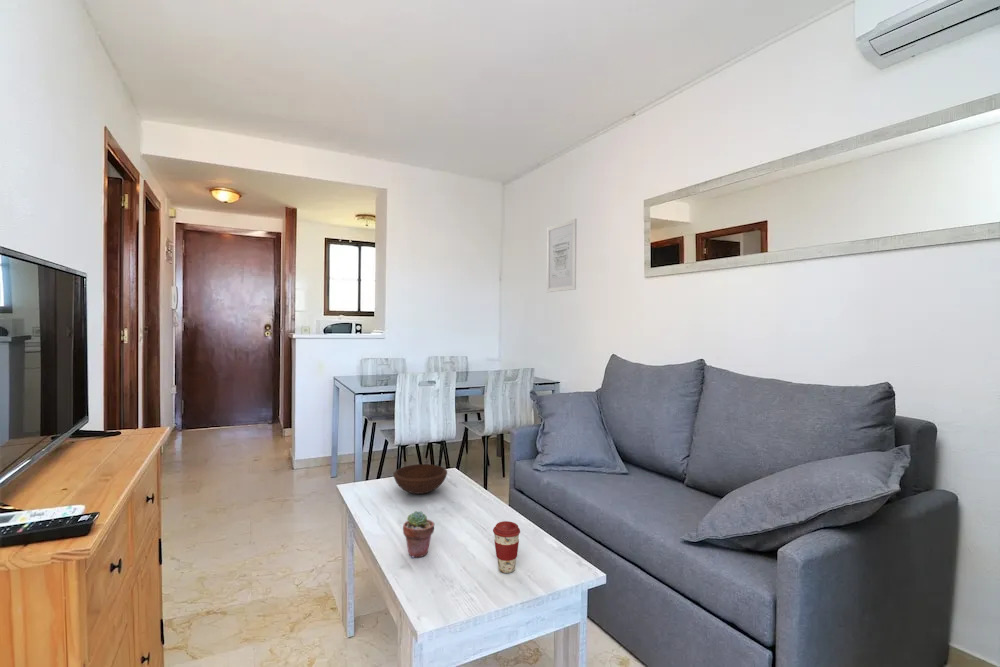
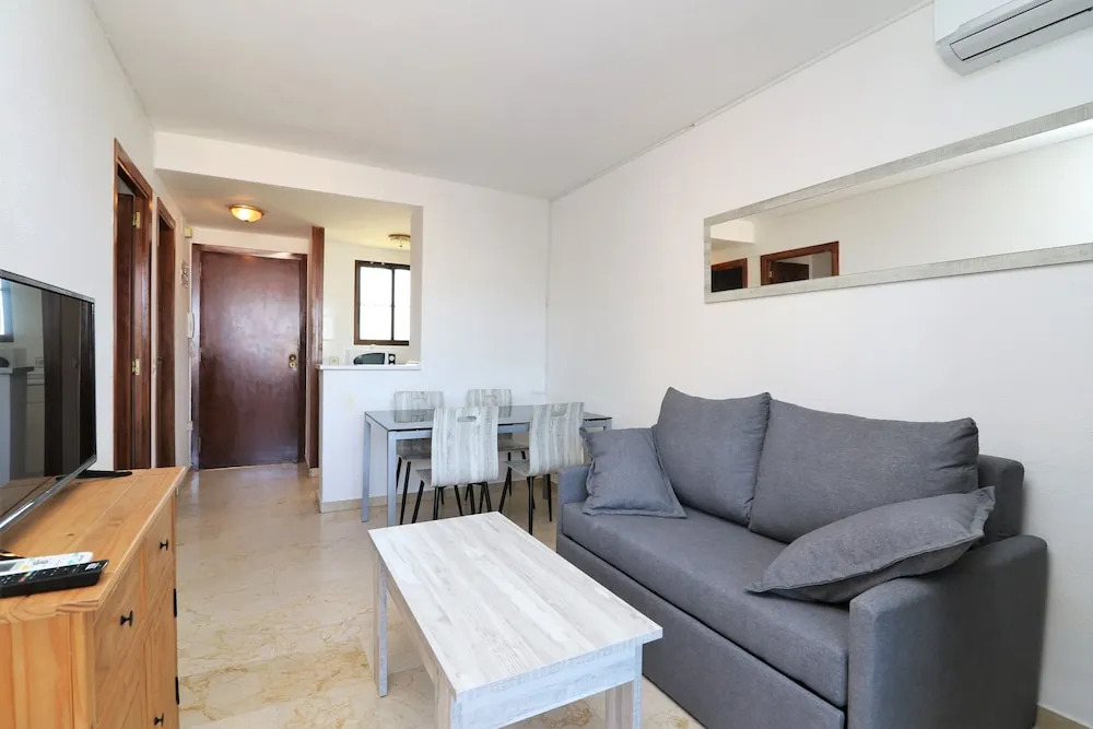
- bowl [392,463,448,495]
- wall art [545,218,578,293]
- potted succulent [402,510,435,559]
- coffee cup [492,520,521,574]
